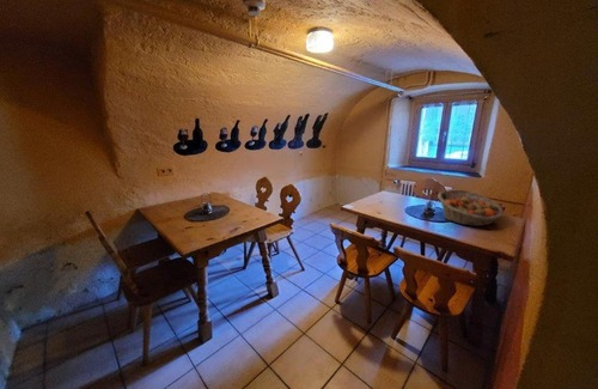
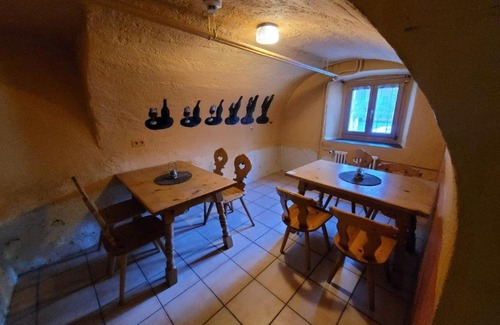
- fruit basket [437,189,505,227]
